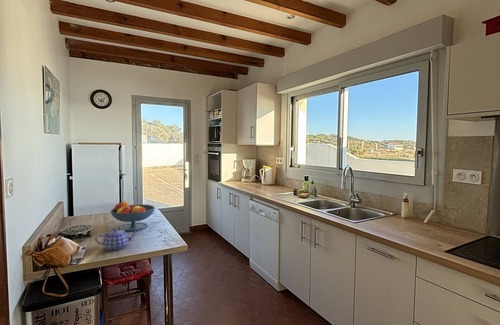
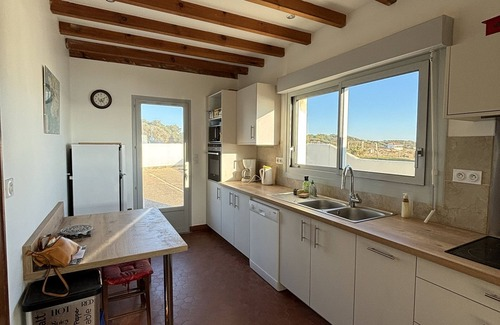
- fruit bowl [109,201,156,232]
- teapot [94,227,140,251]
